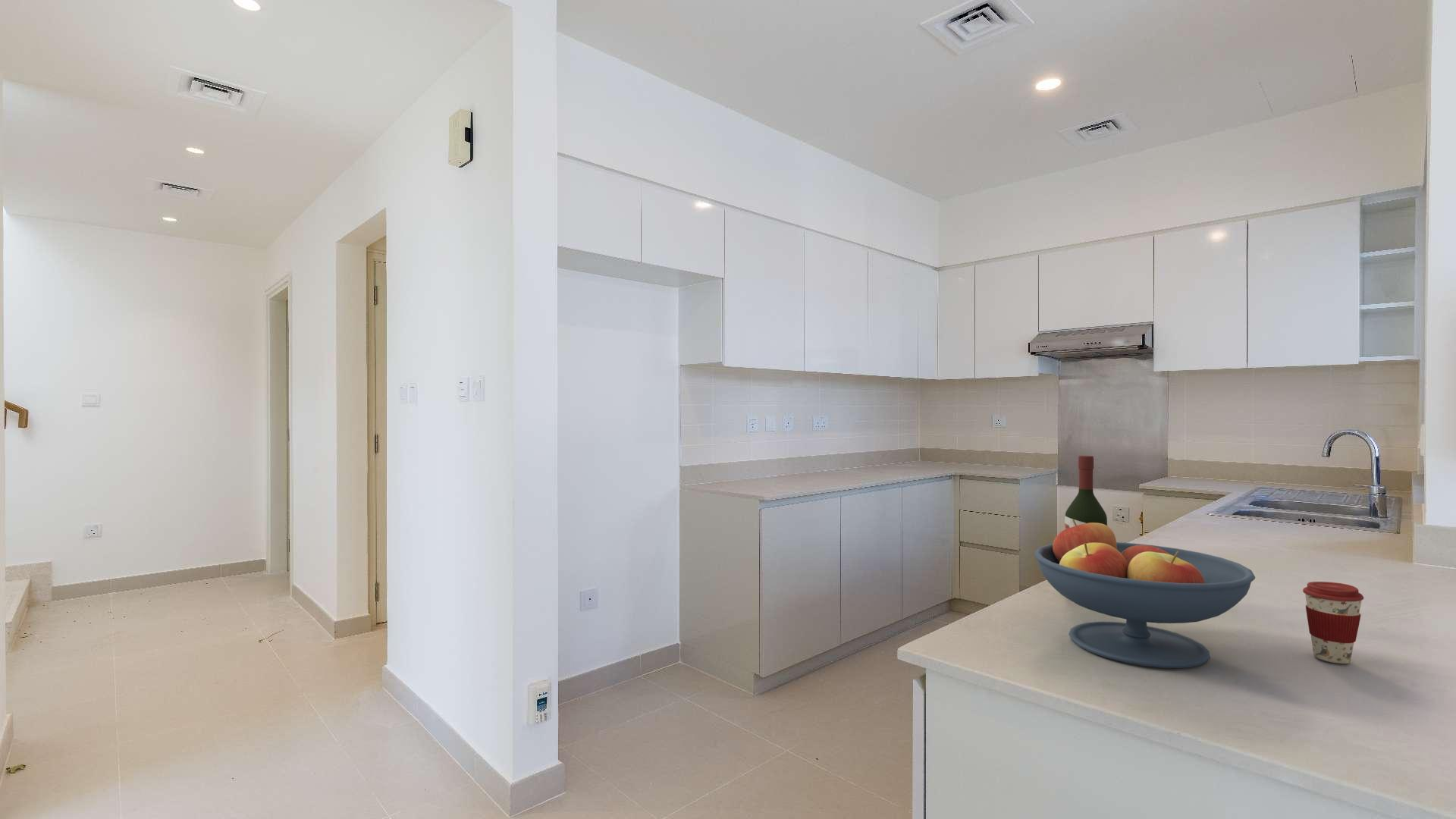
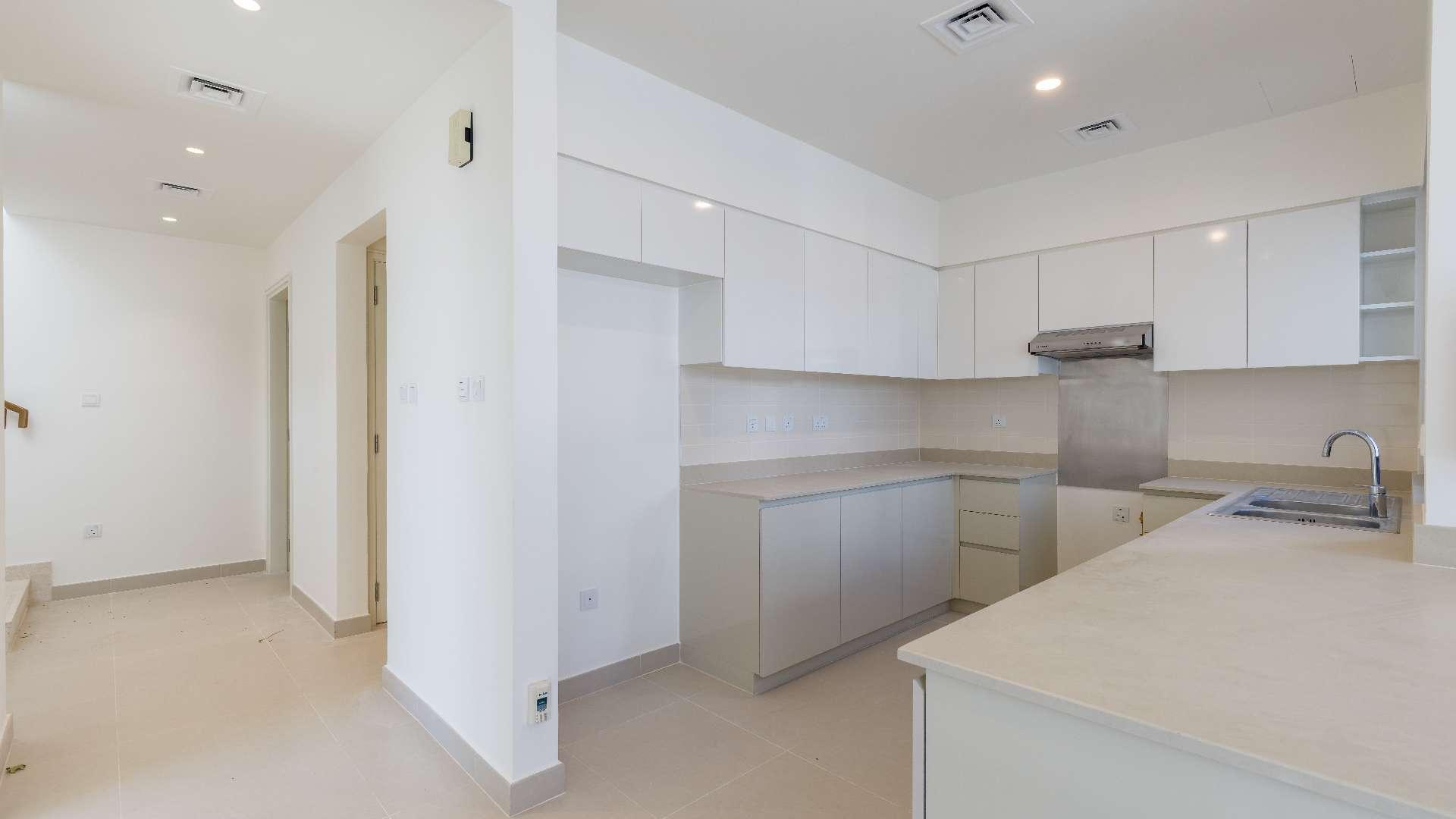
- wine bottle [1064,455,1108,529]
- fruit bowl [1034,519,1256,669]
- coffee cup [1302,581,1364,664]
